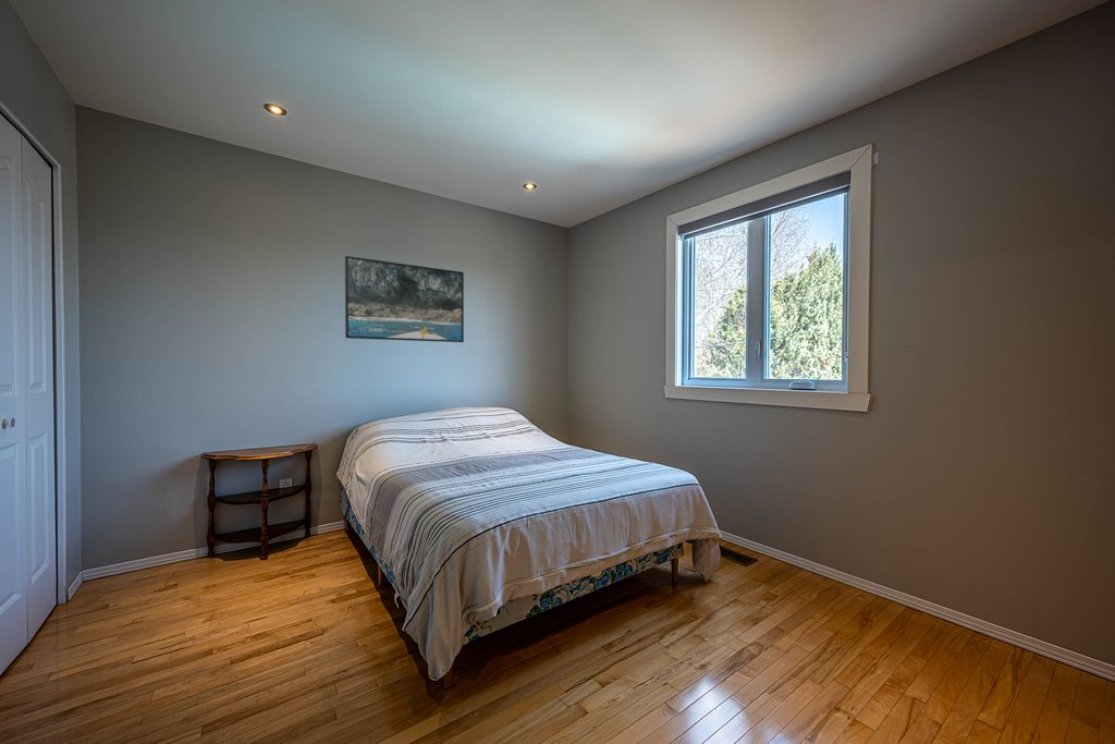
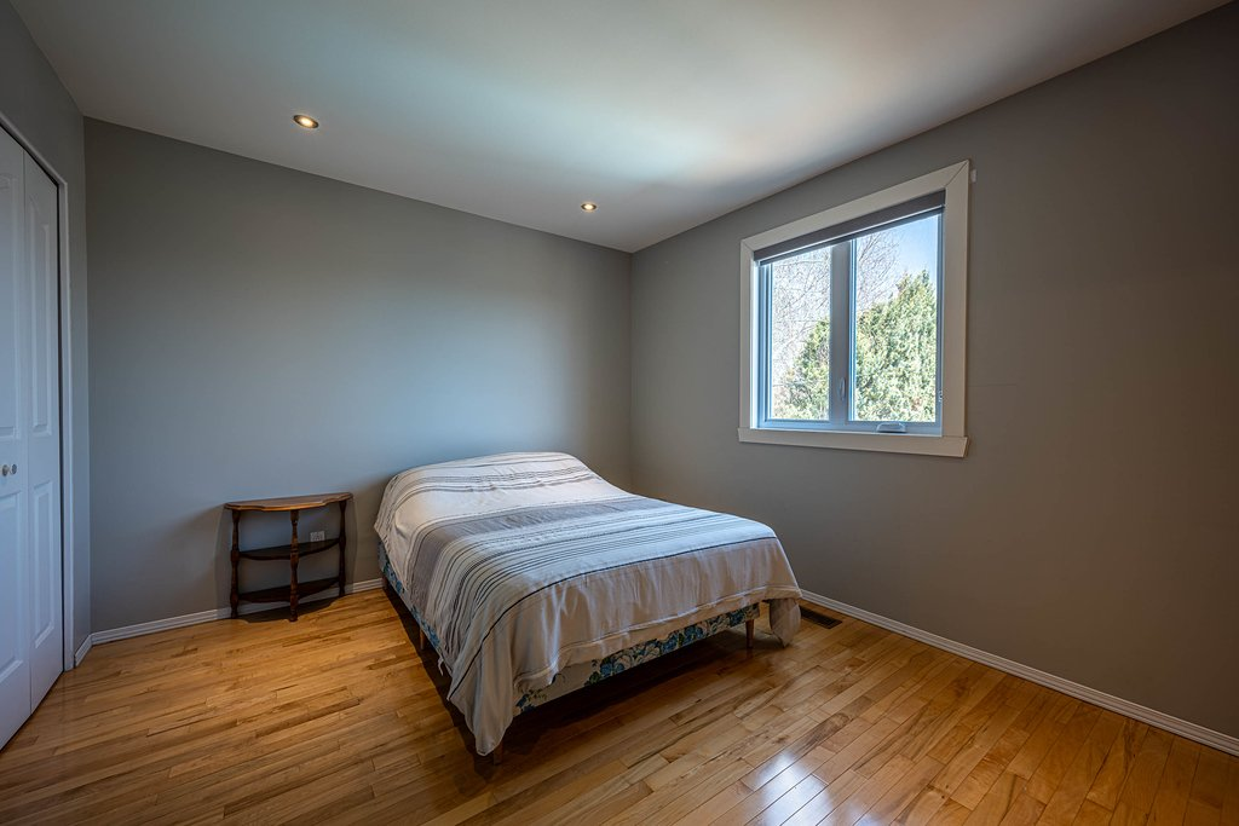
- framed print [344,255,465,343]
